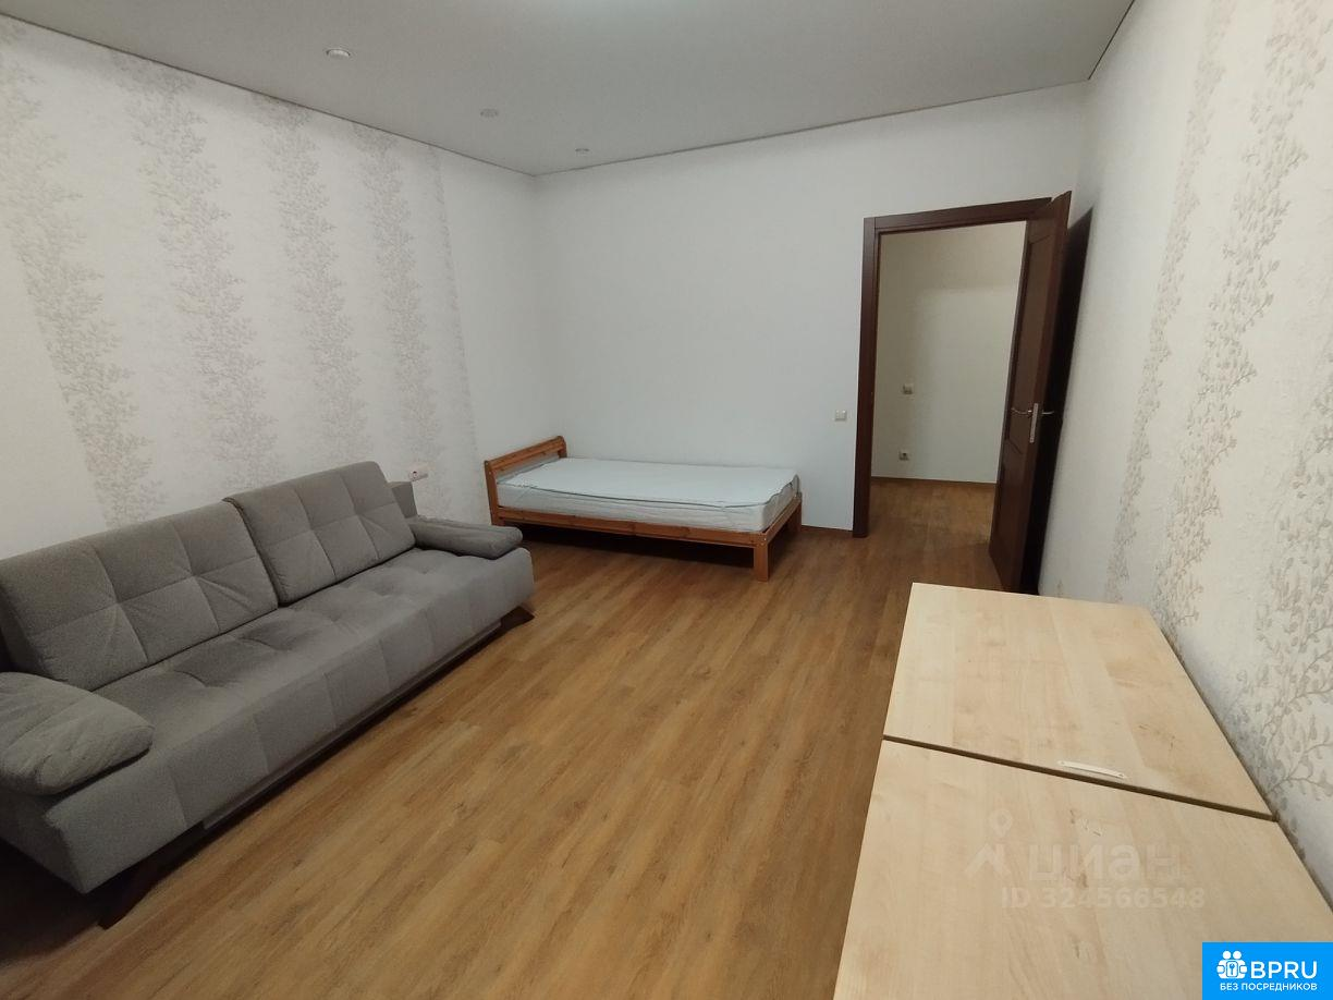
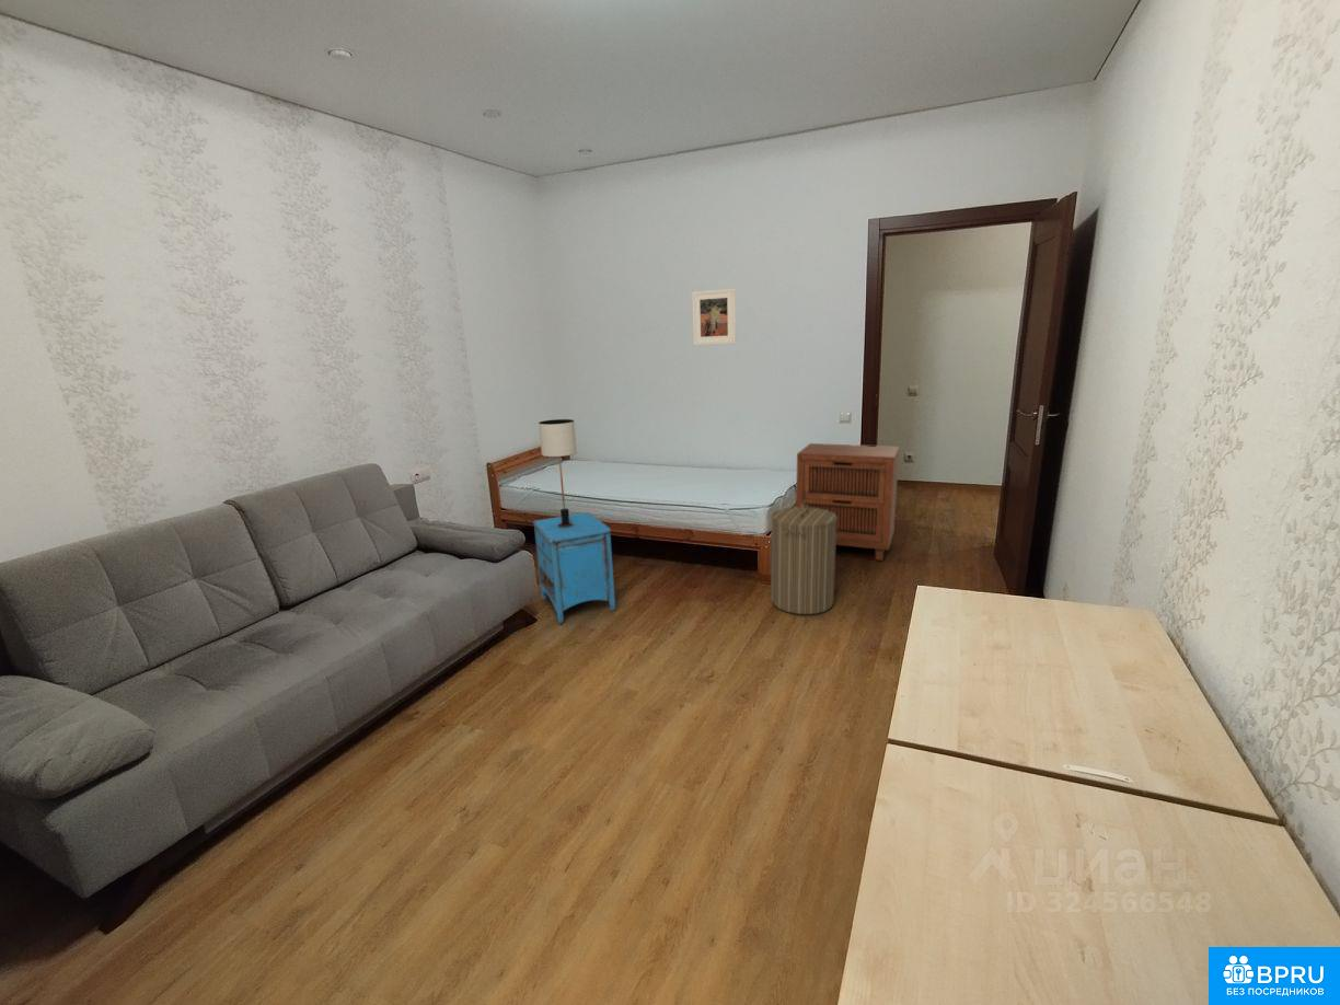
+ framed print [691,287,737,346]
+ cabinet [795,442,900,562]
+ table lamp [538,418,578,528]
+ nightstand [532,511,616,625]
+ laundry hamper [770,500,838,615]
